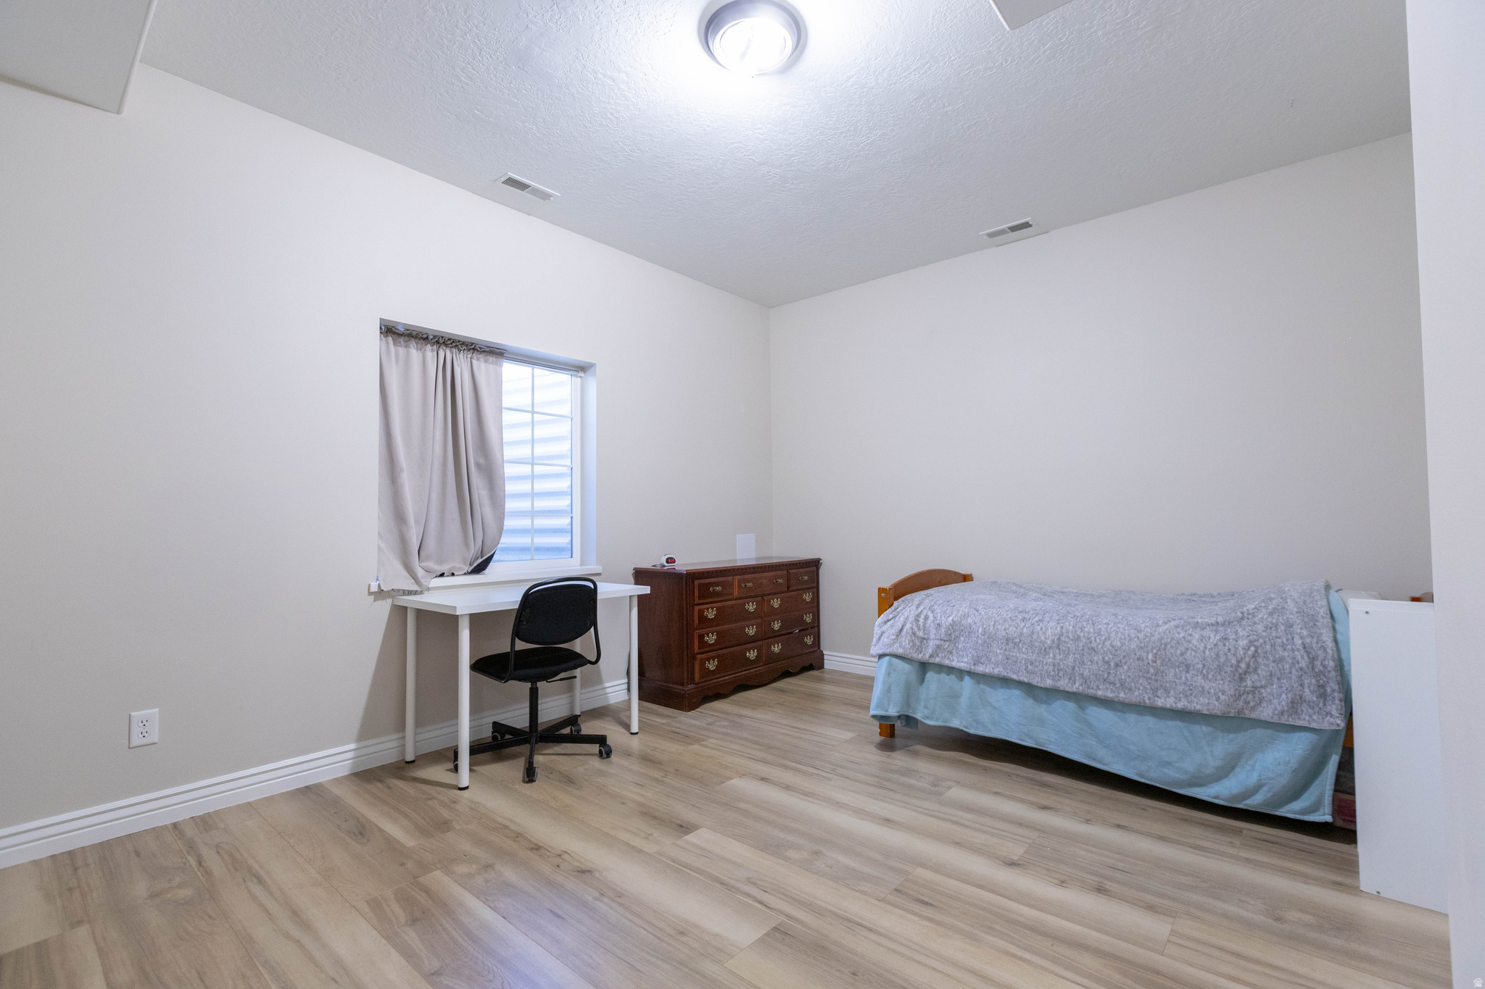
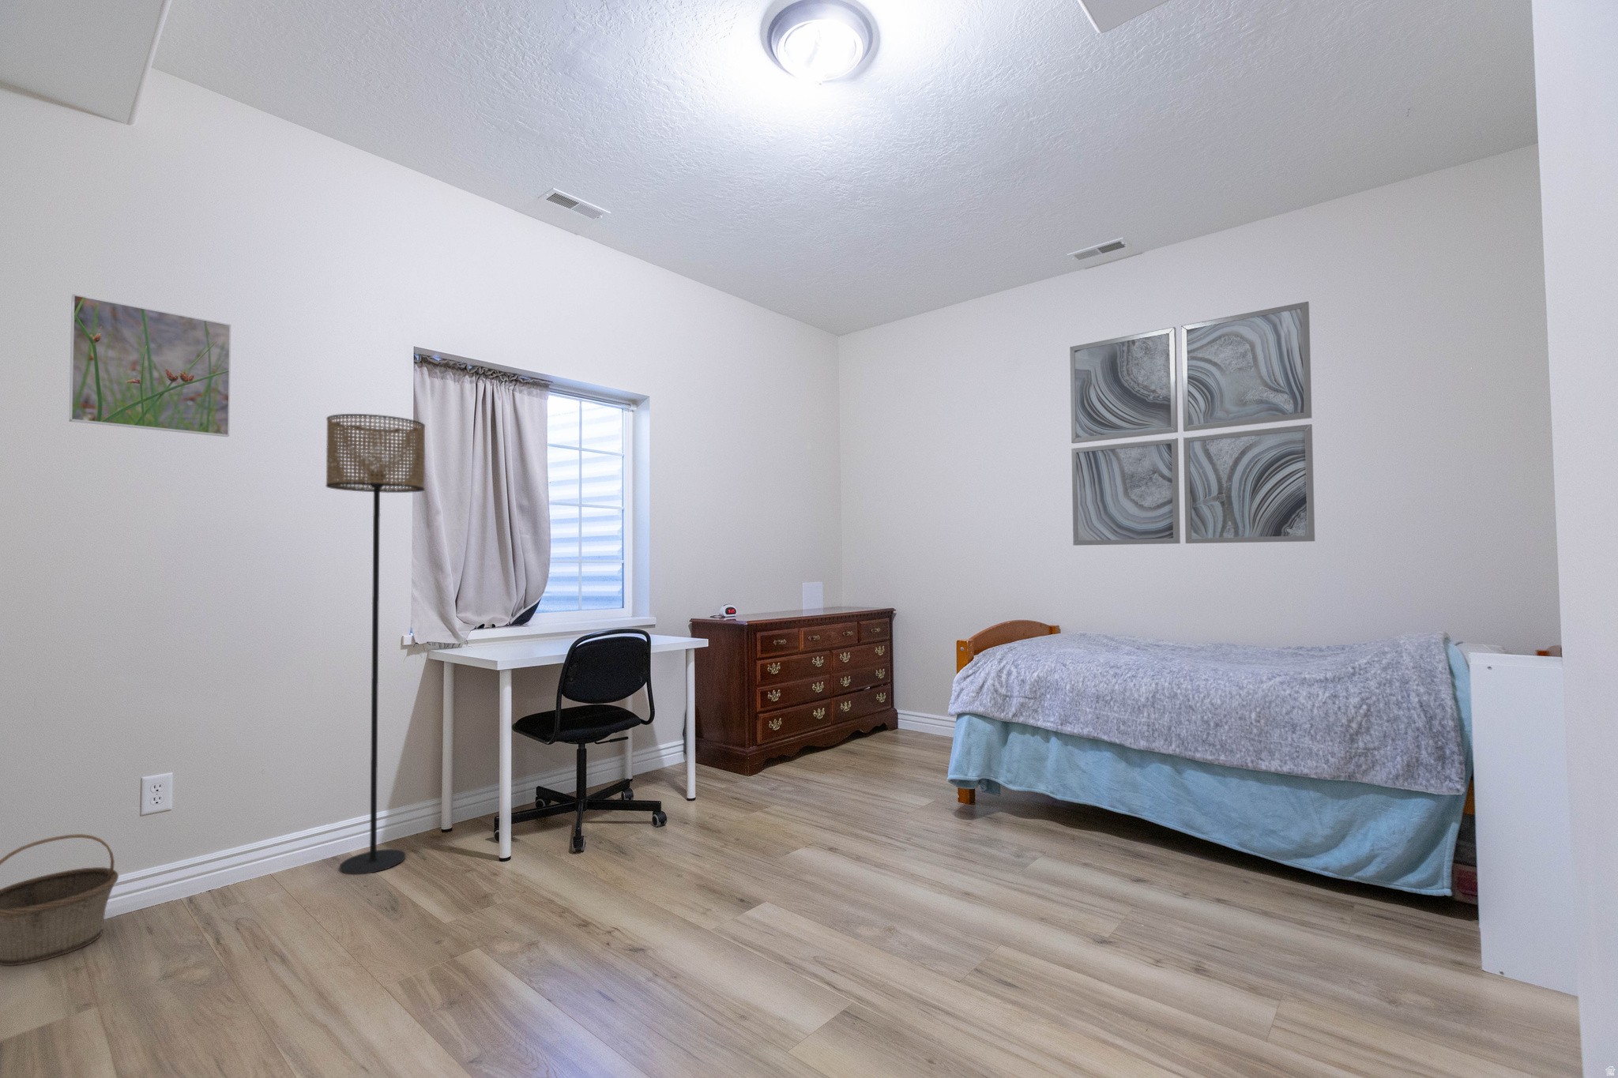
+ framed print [67,294,231,438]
+ basket [0,834,119,966]
+ wall art [1069,301,1316,546]
+ floor lamp [326,413,426,875]
